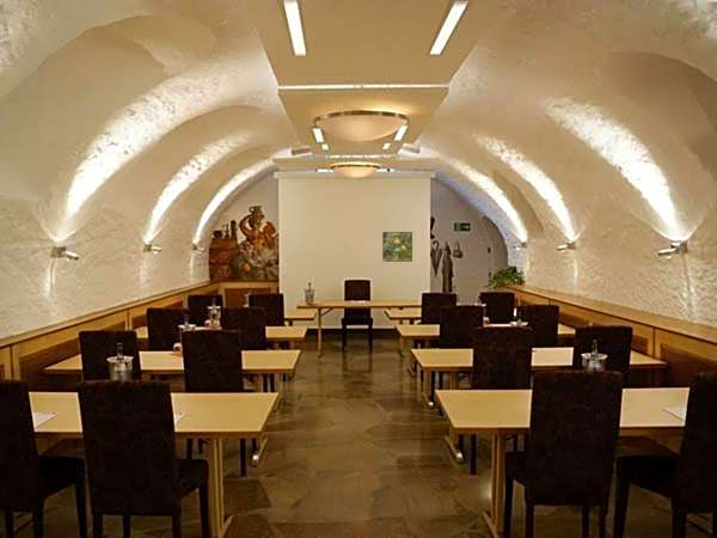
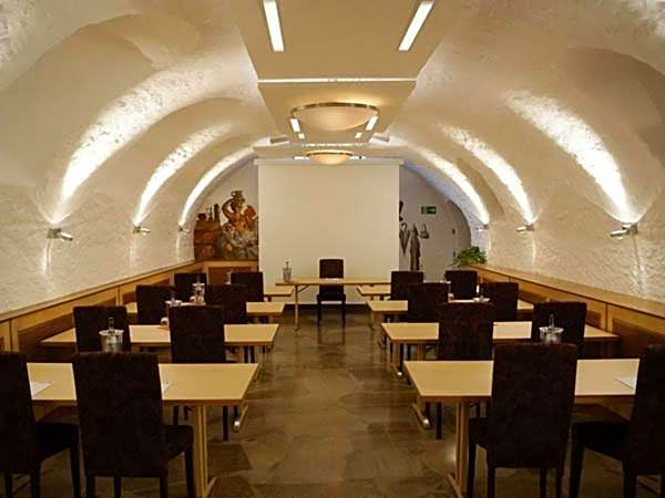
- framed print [381,231,413,263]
